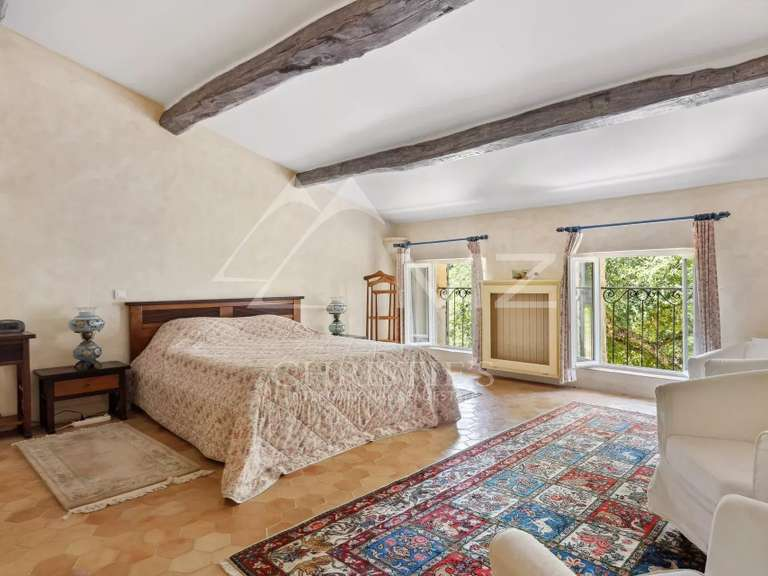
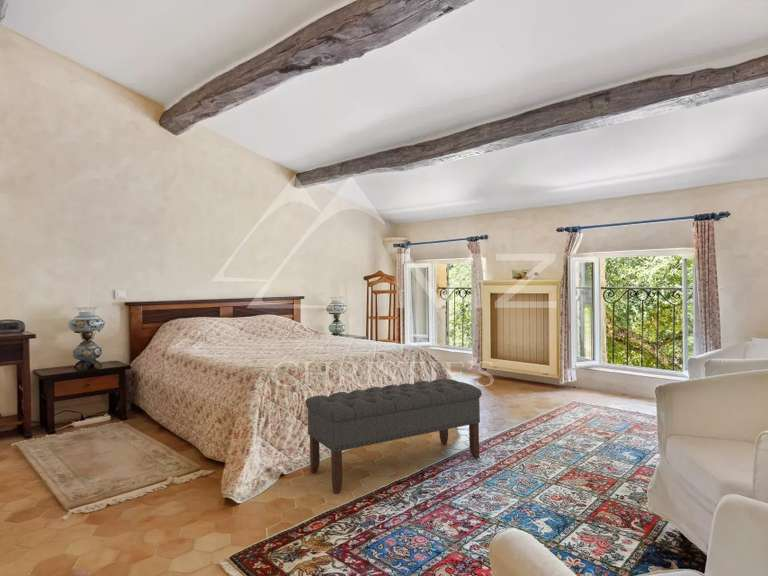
+ bench [305,378,482,495]
